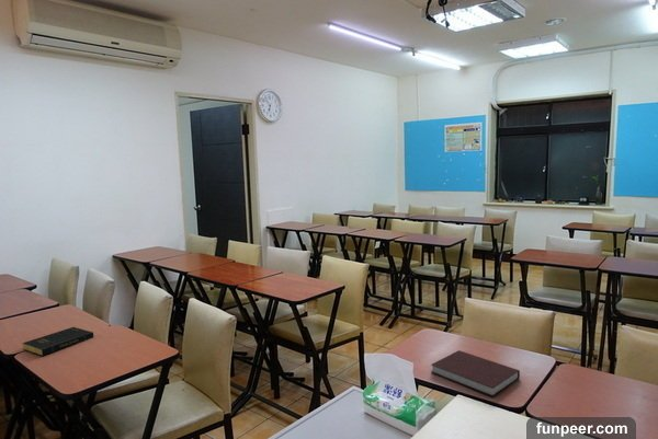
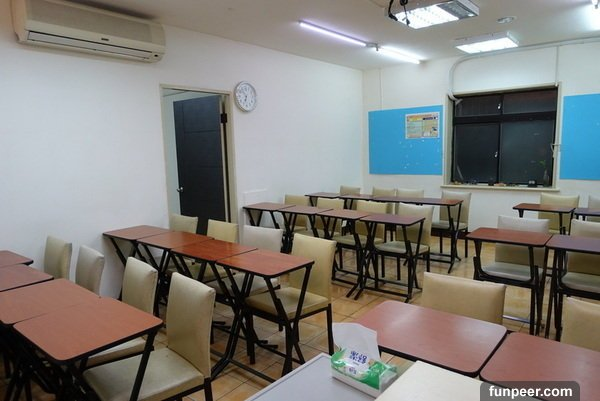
- notebook [430,349,521,397]
- book [22,326,94,357]
